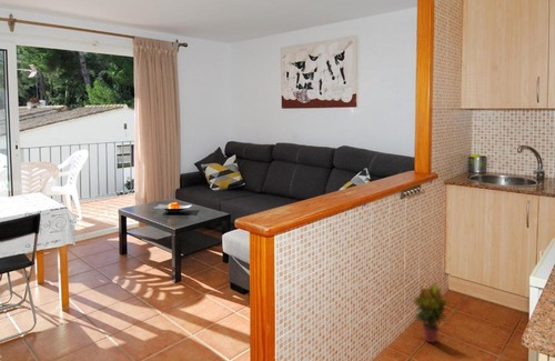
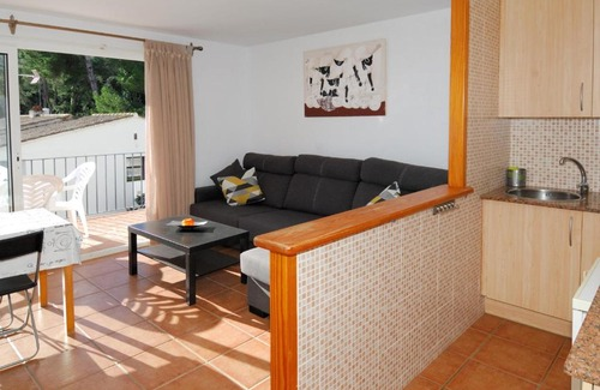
- potted plant [410,282,450,343]
